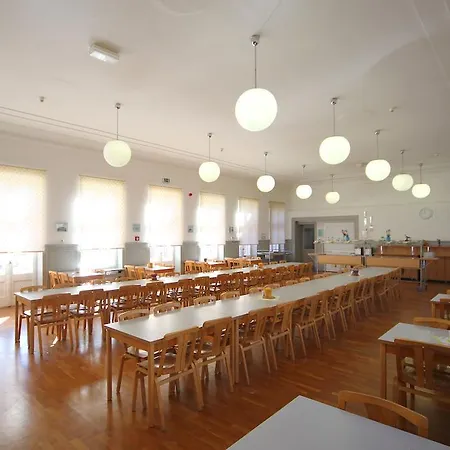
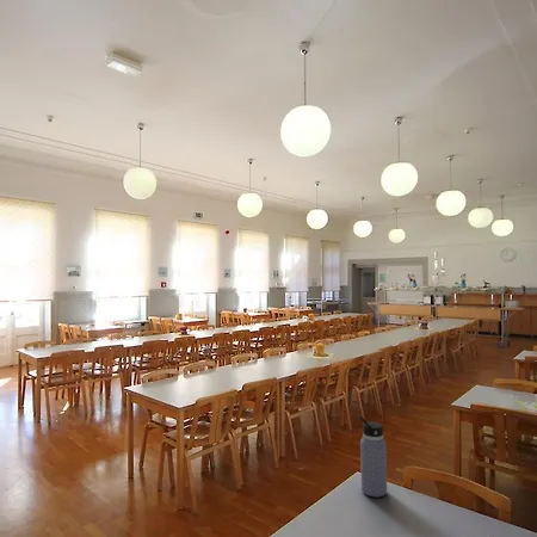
+ water bottle [357,413,388,498]
